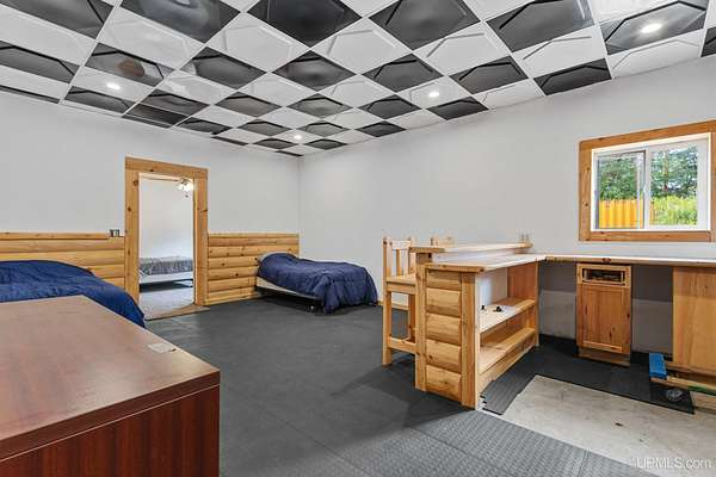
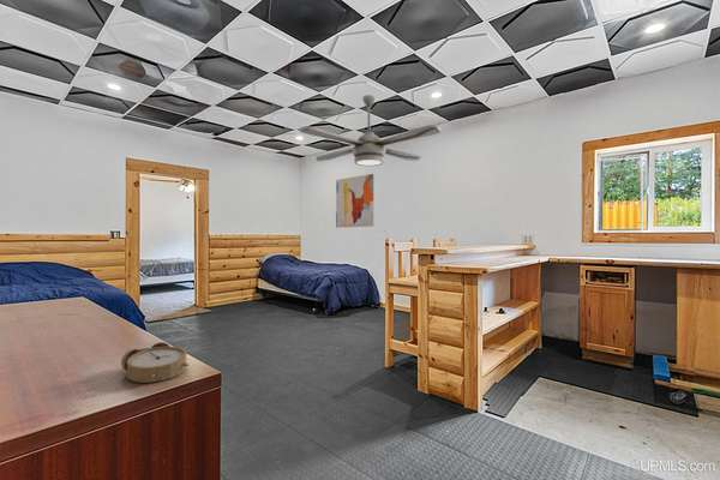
+ ceiling fan [298,94,442,167]
+ alarm clock [120,341,190,384]
+ wall art [335,173,374,228]
